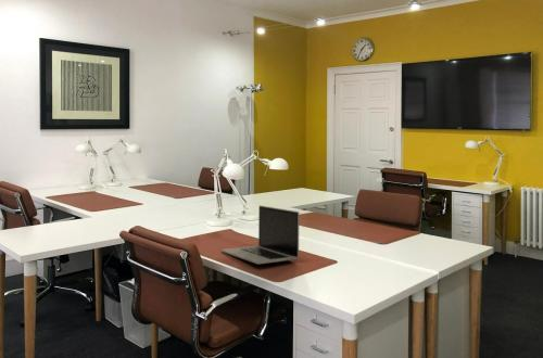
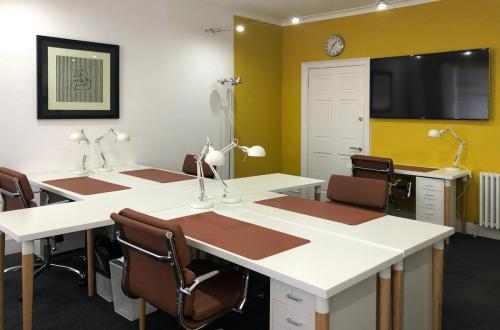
- laptop [222,204,301,265]
